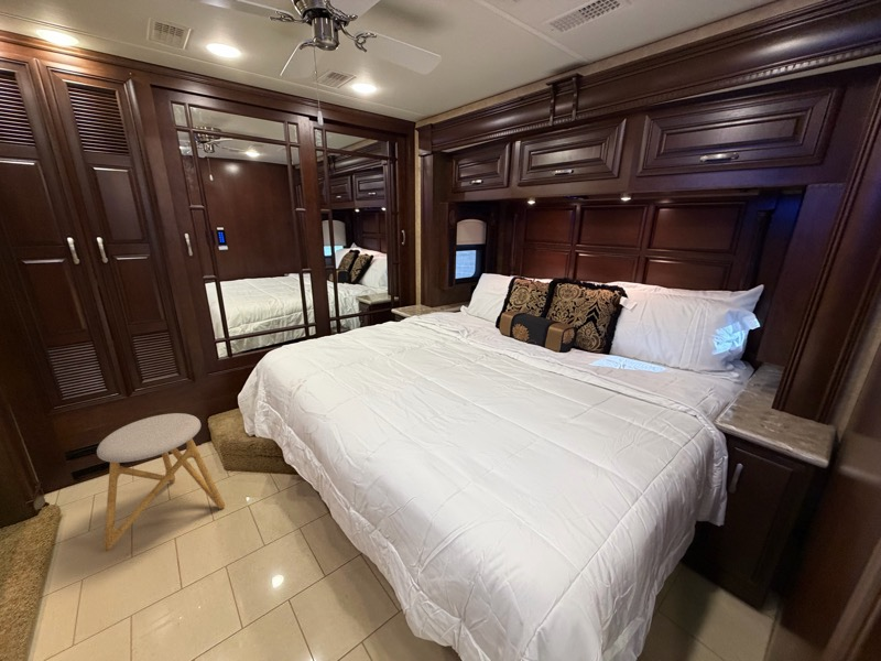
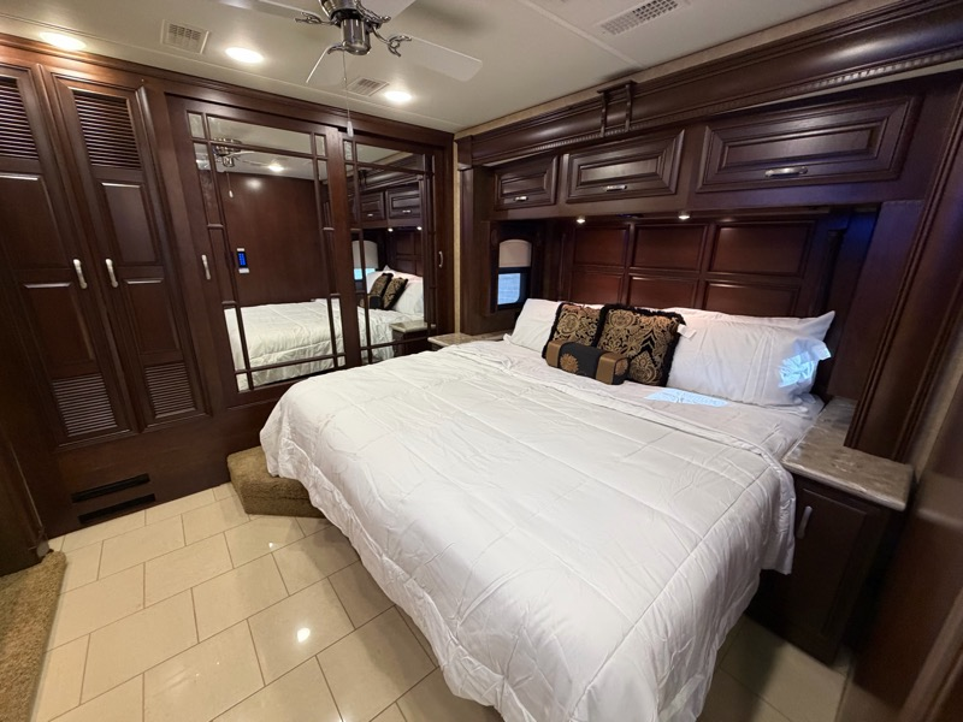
- stool [96,412,226,551]
